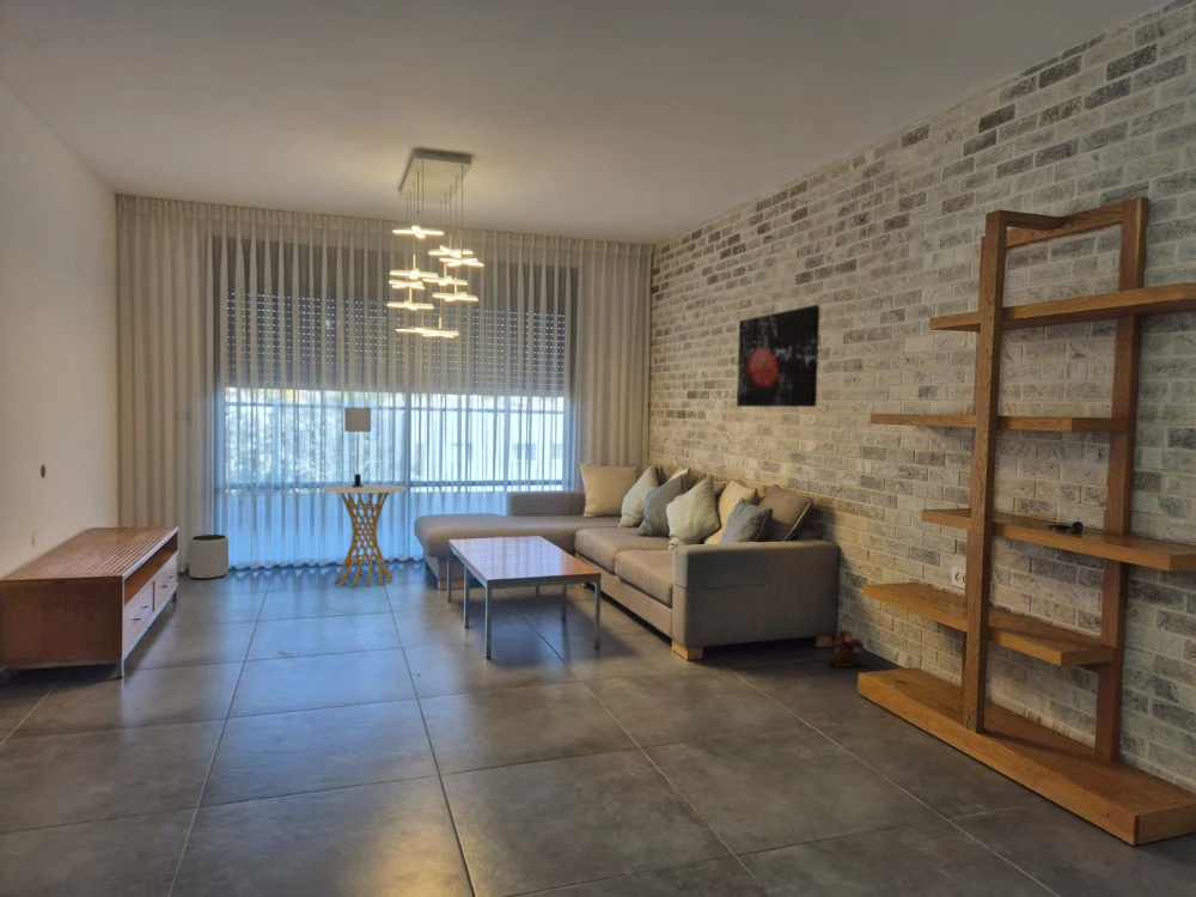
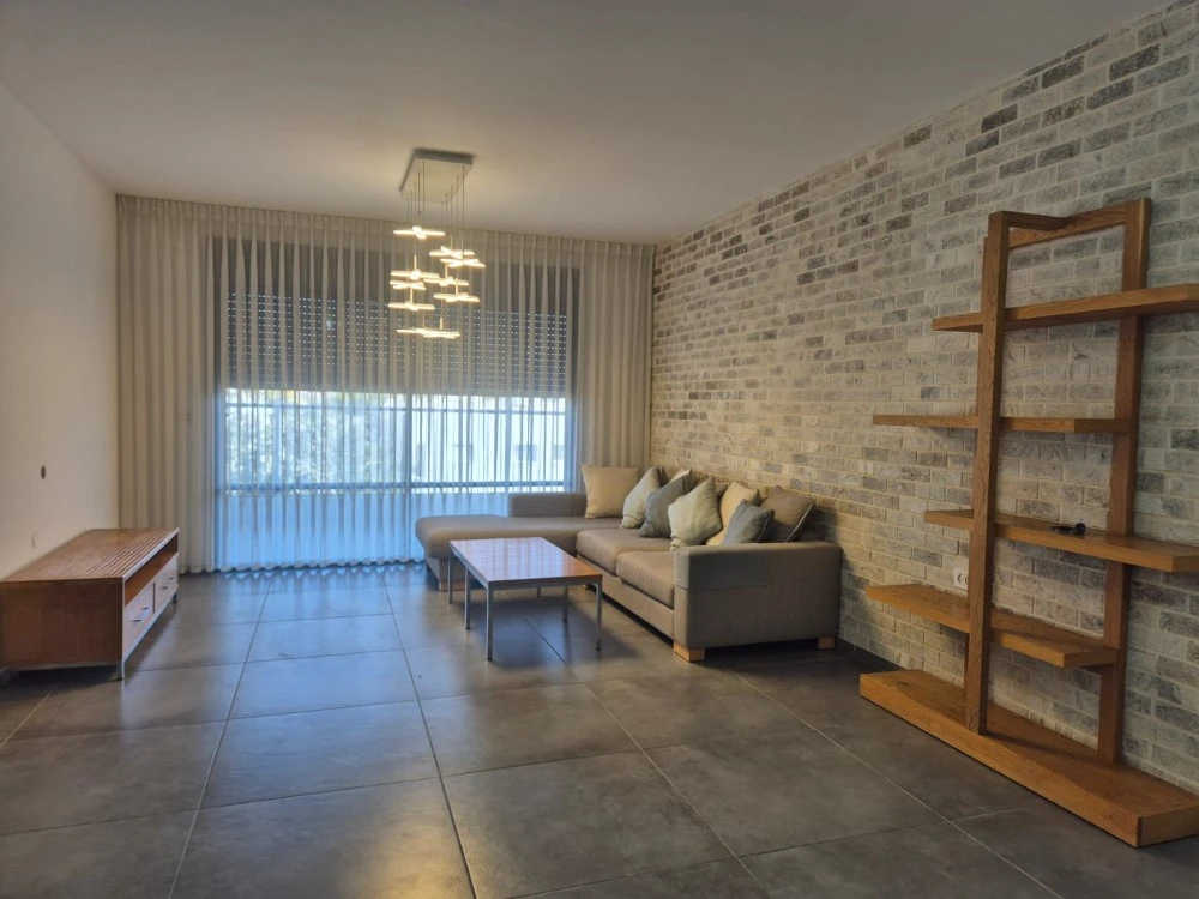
- wall art [736,304,820,408]
- plant pot [188,533,230,580]
- table lamp [343,407,372,487]
- plush toy [828,628,865,669]
- side table [321,483,408,587]
